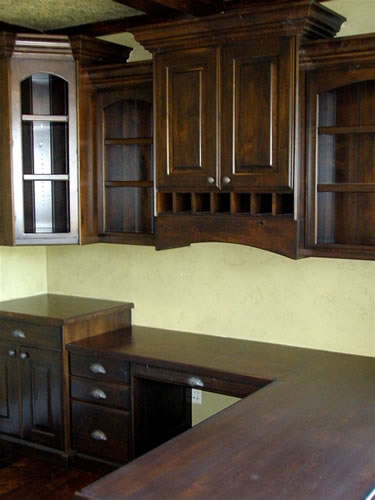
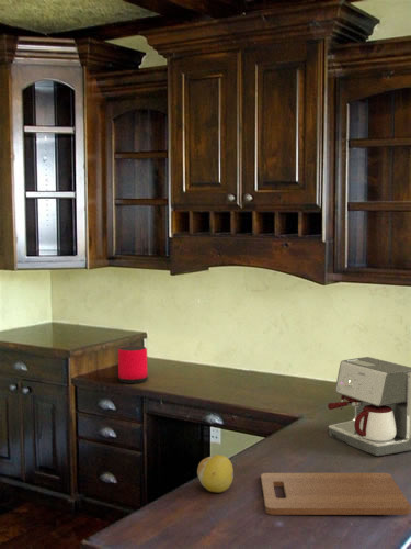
+ speaker [117,345,149,384]
+ fruit [196,453,235,493]
+ coffee maker [327,356,411,457]
+ cutting board [260,472,411,516]
